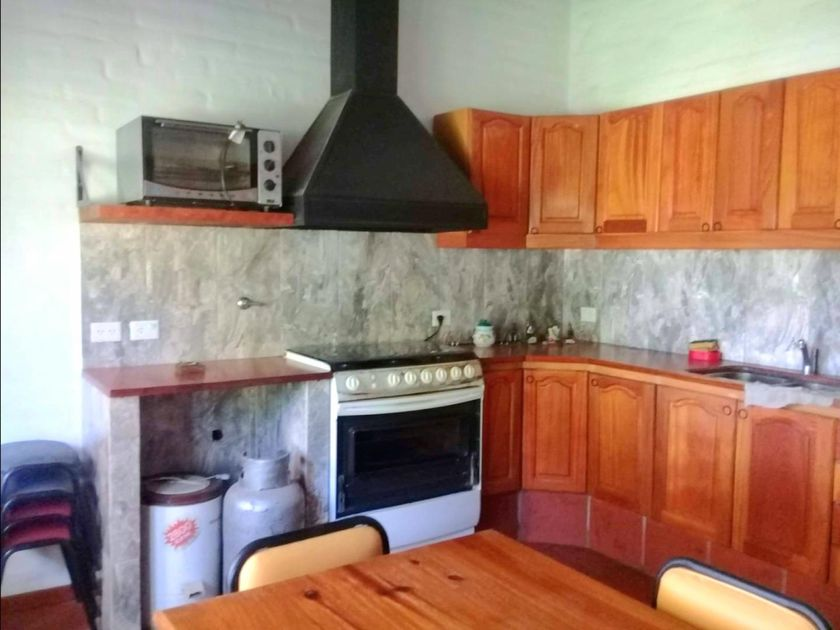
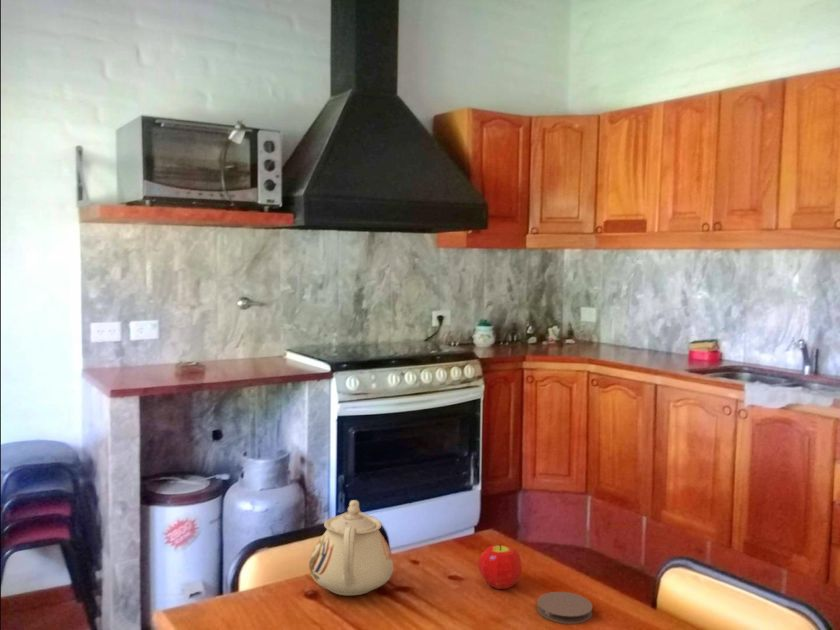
+ coaster [536,591,593,625]
+ fruit [478,543,522,590]
+ teapot [308,499,395,596]
